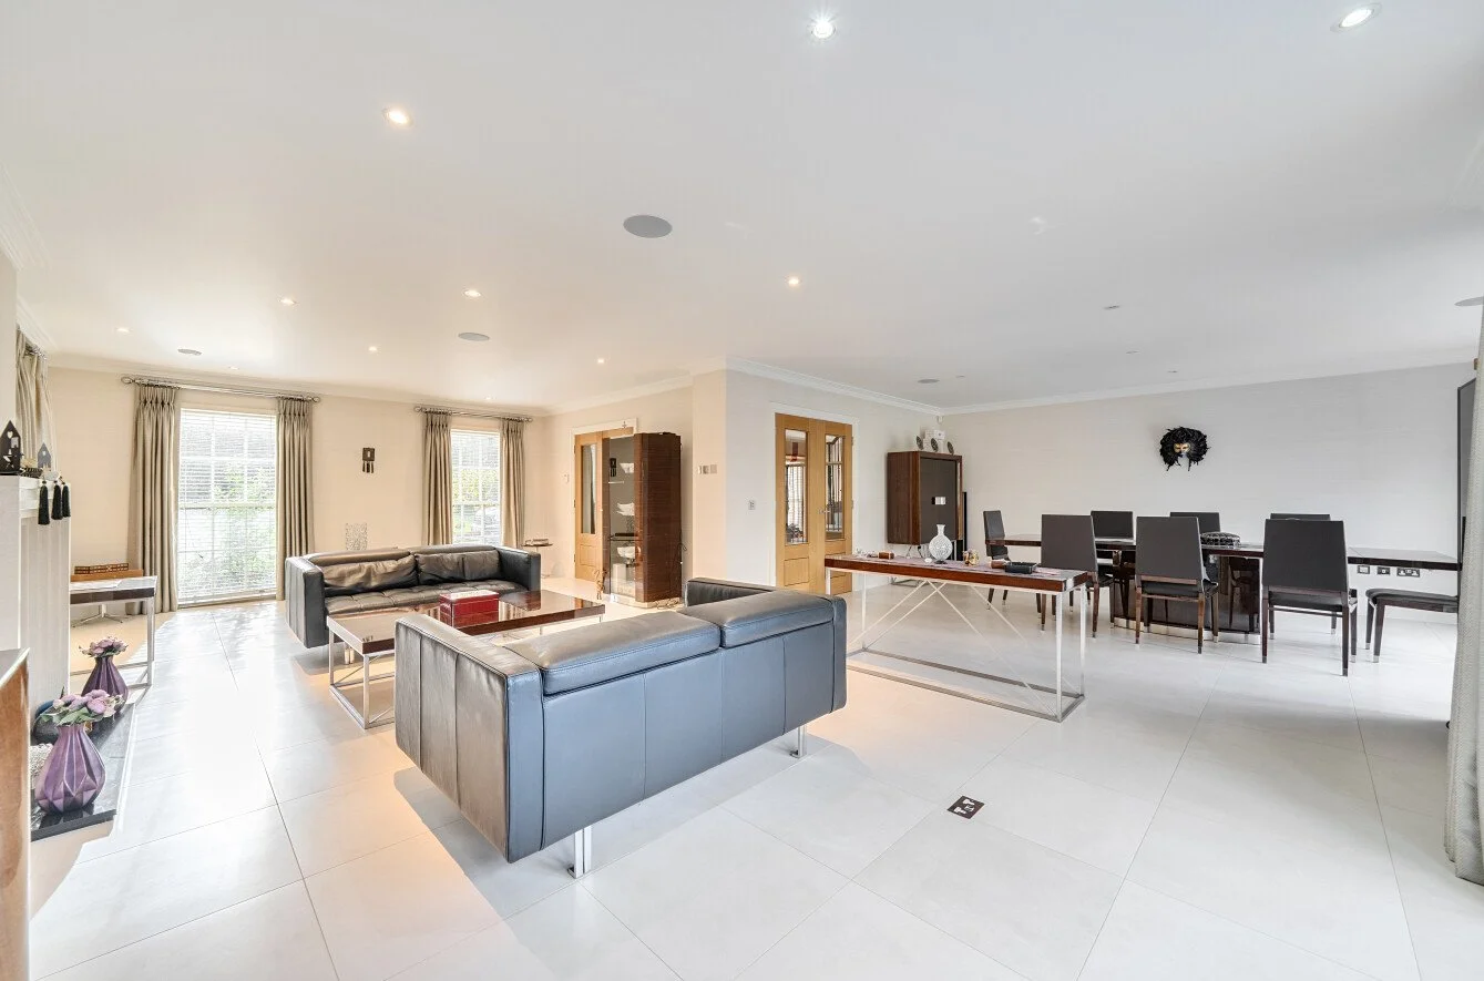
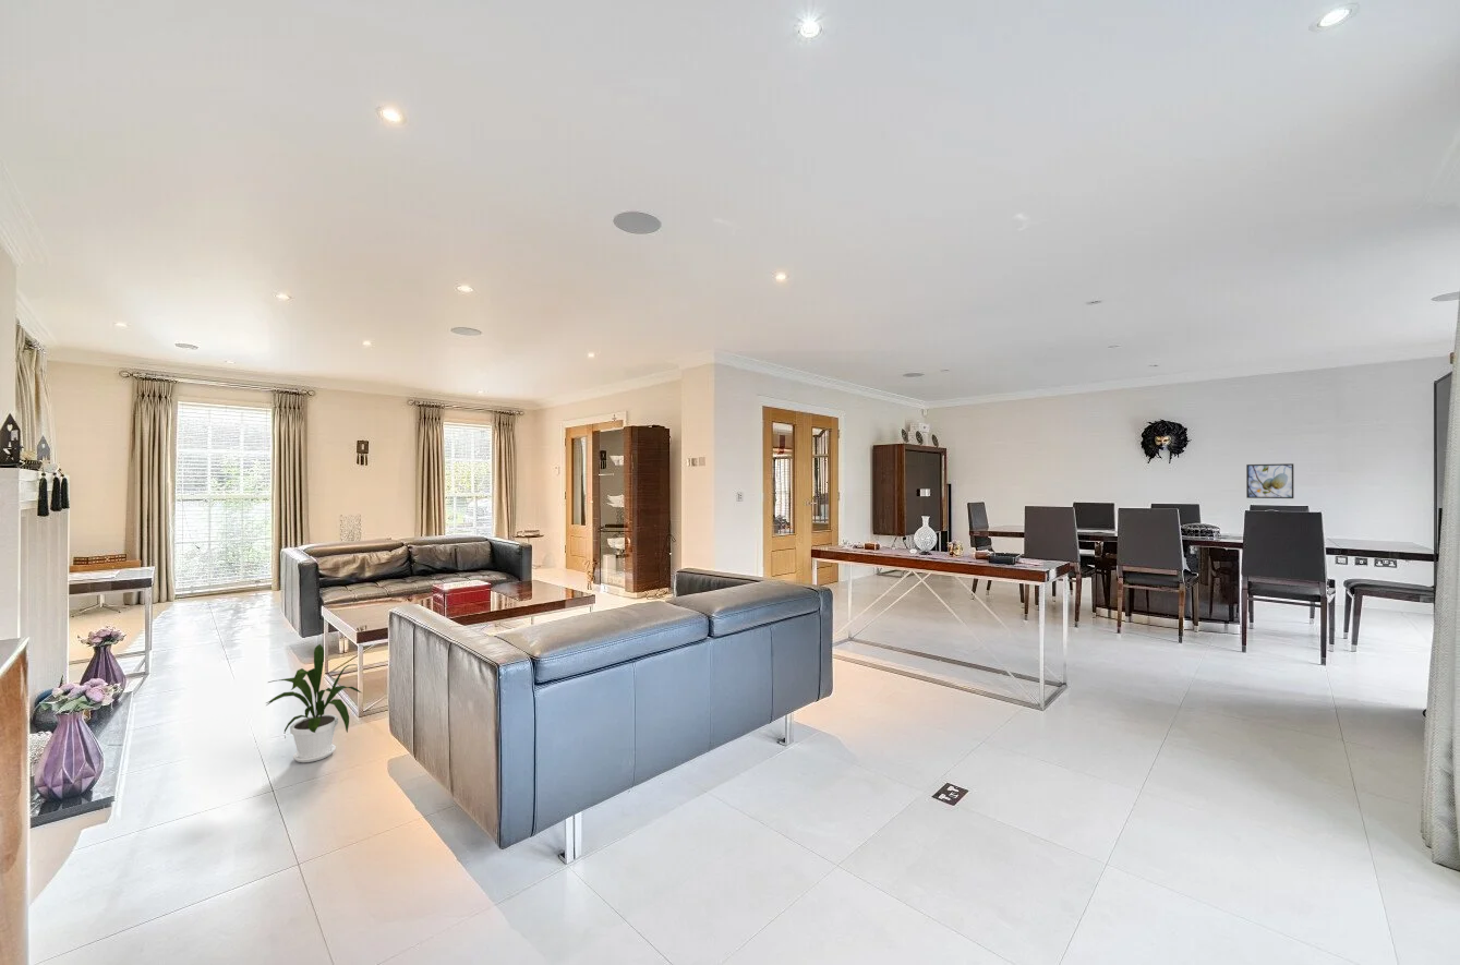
+ house plant [265,643,364,763]
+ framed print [1245,462,1295,499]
